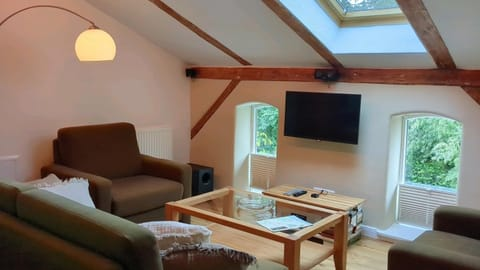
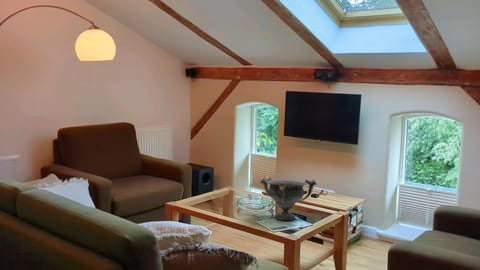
+ decorative bowl [259,177,318,221]
